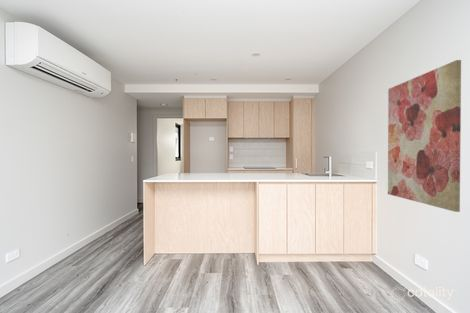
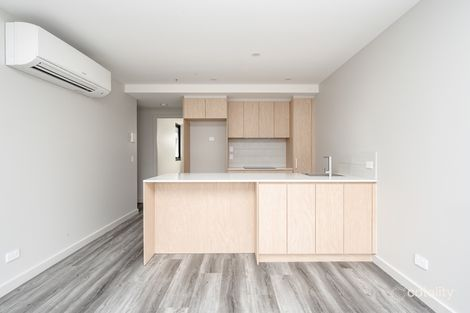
- wall art [387,59,462,213]
